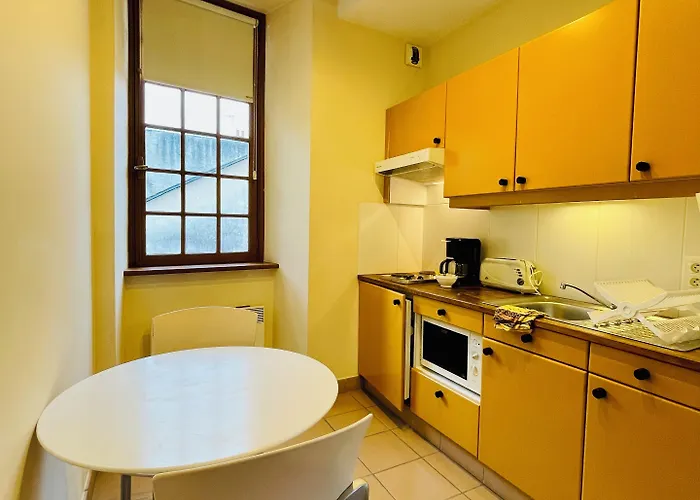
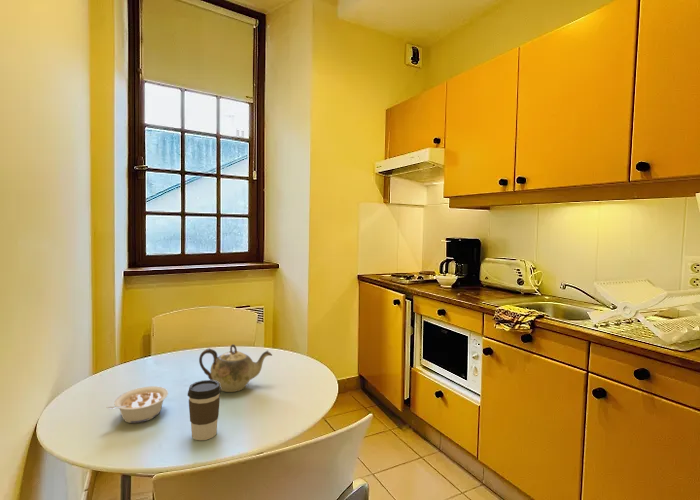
+ teapot [198,343,273,393]
+ legume [106,385,169,424]
+ coffee cup [187,379,222,441]
